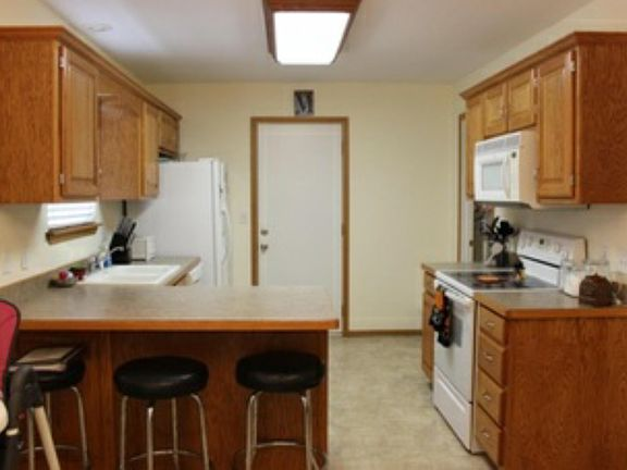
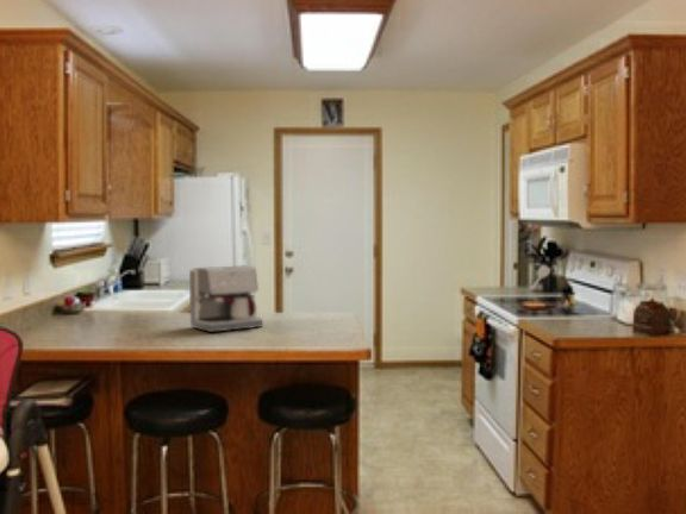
+ coffee maker [188,265,263,333]
